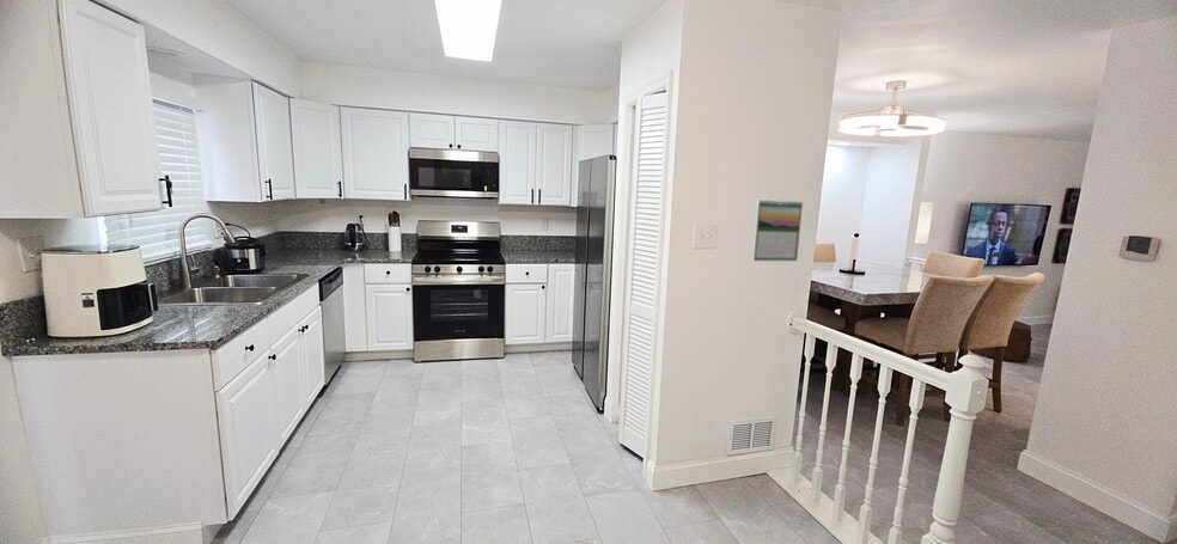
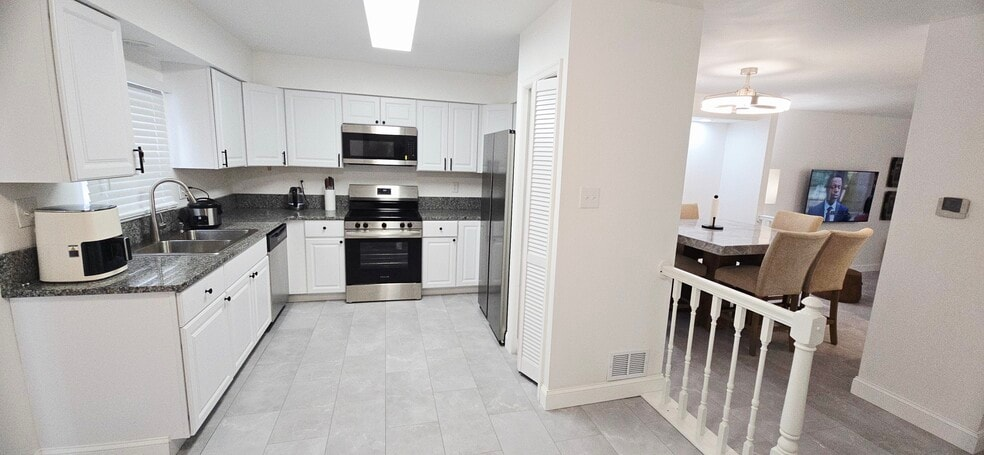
- calendar [751,197,804,262]
